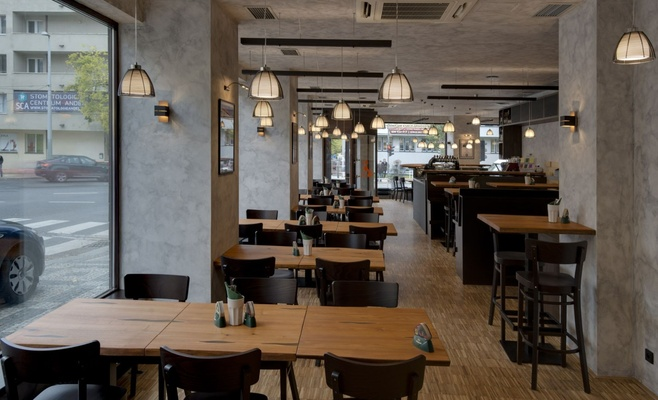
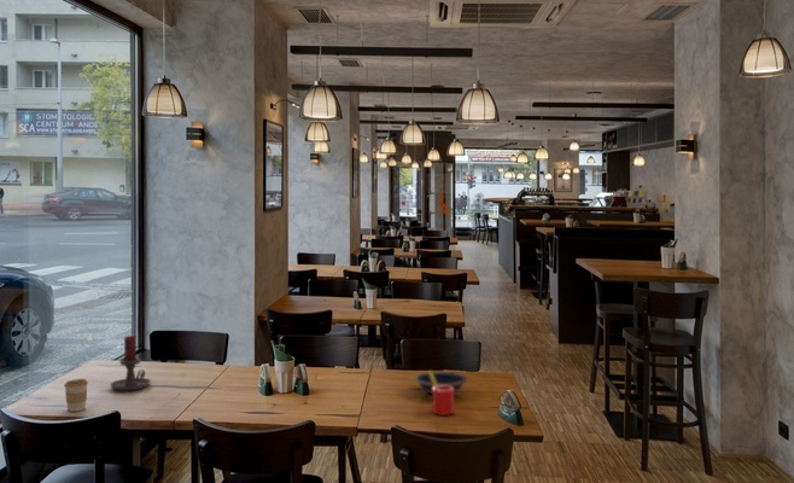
+ coffee cup [63,378,89,413]
+ candle holder [110,334,152,391]
+ bowl [414,371,469,395]
+ straw [427,369,455,417]
